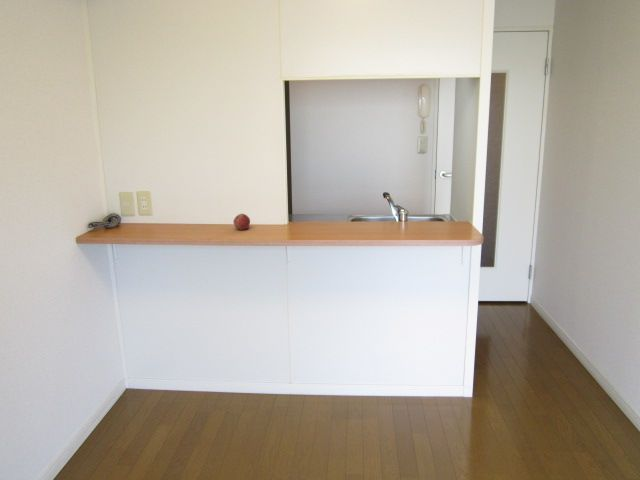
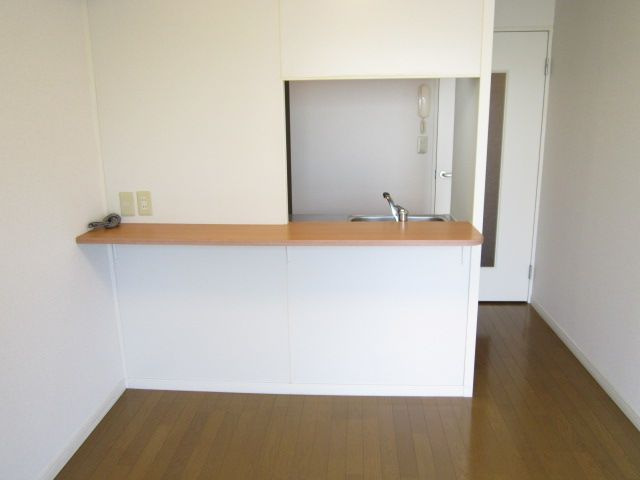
- fruit [232,213,251,231]
